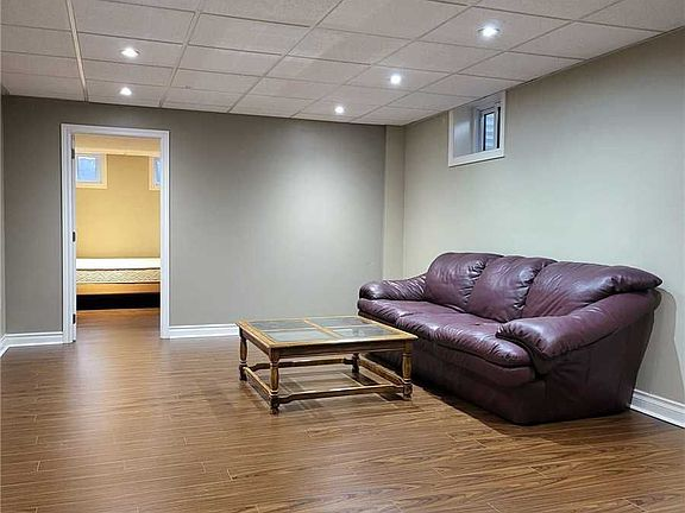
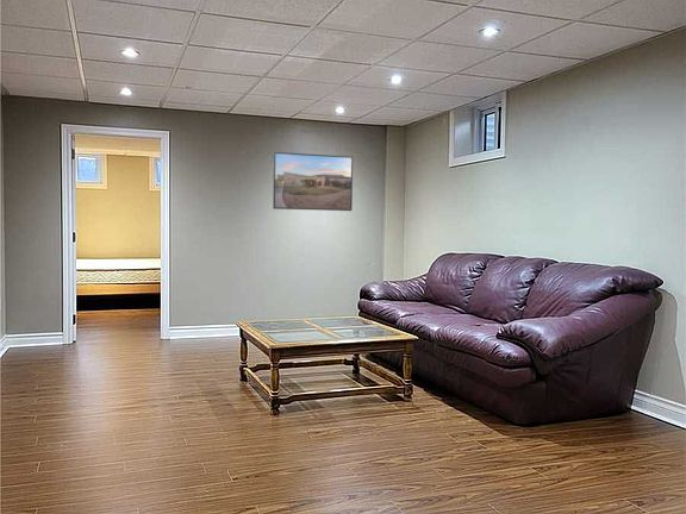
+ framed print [272,151,354,212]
